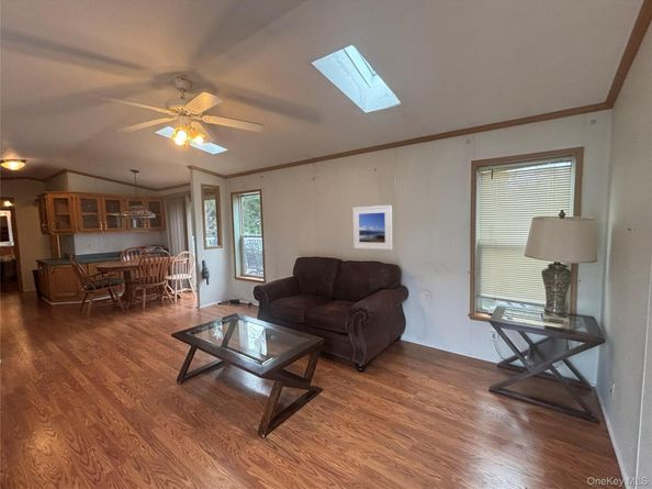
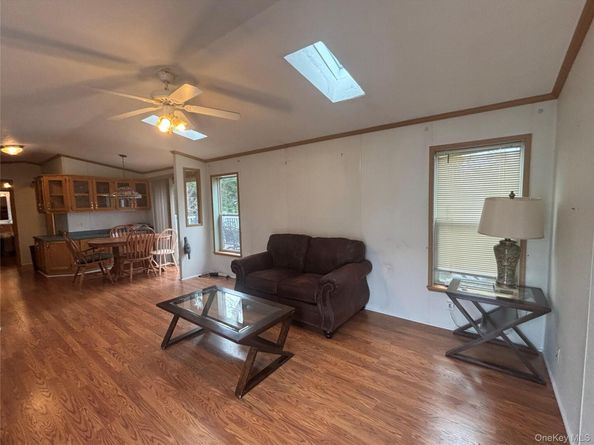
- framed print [352,204,393,251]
